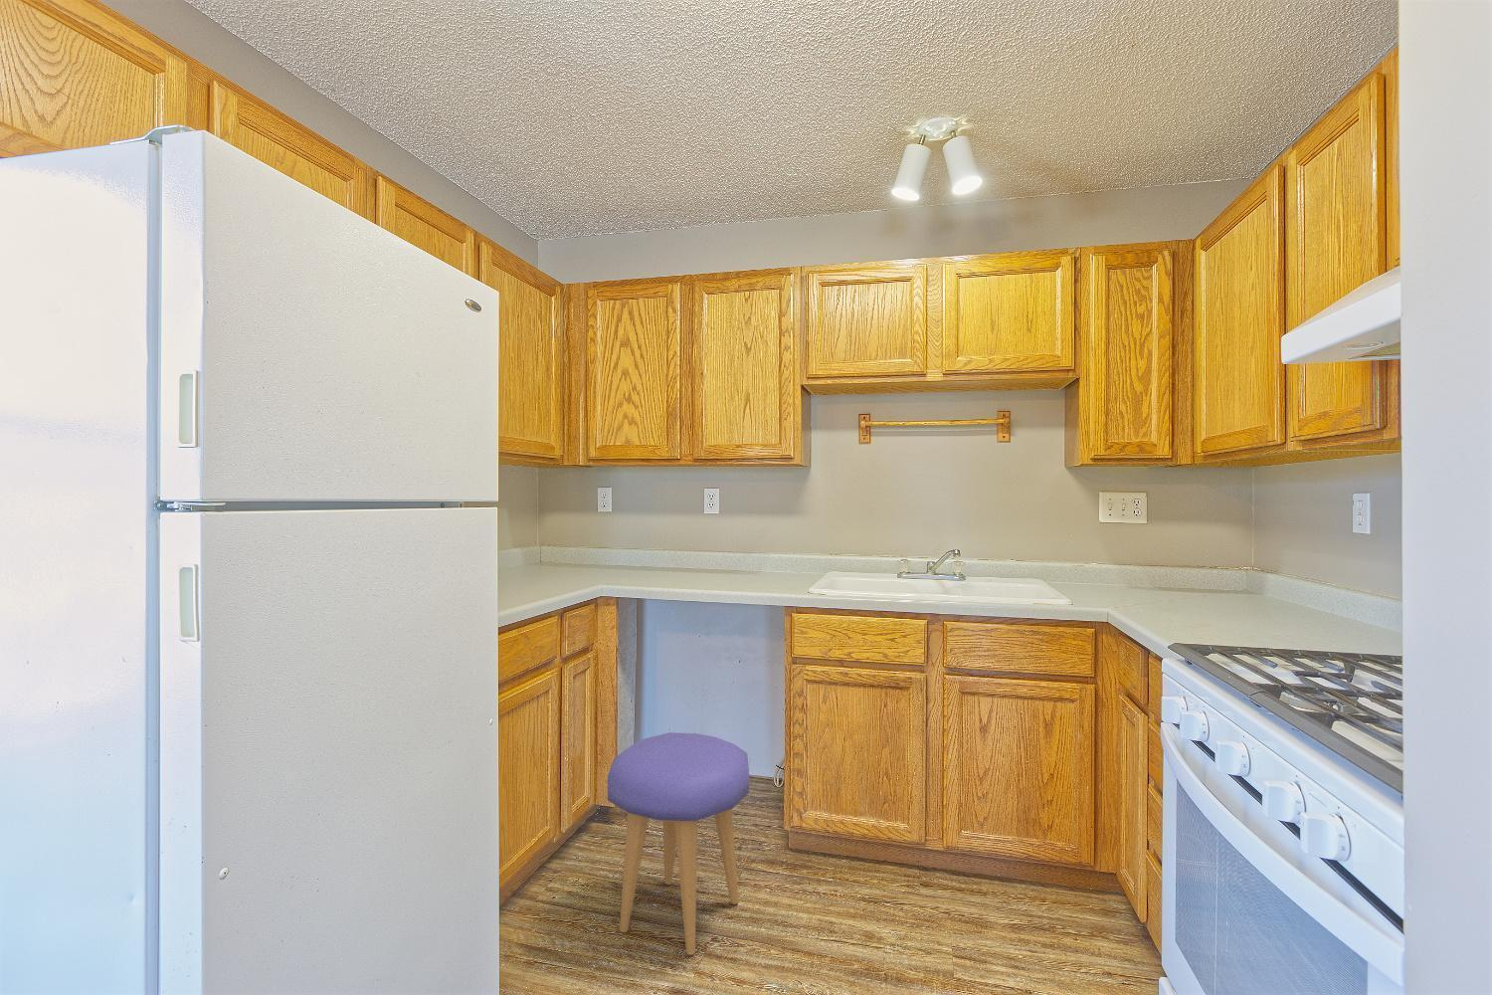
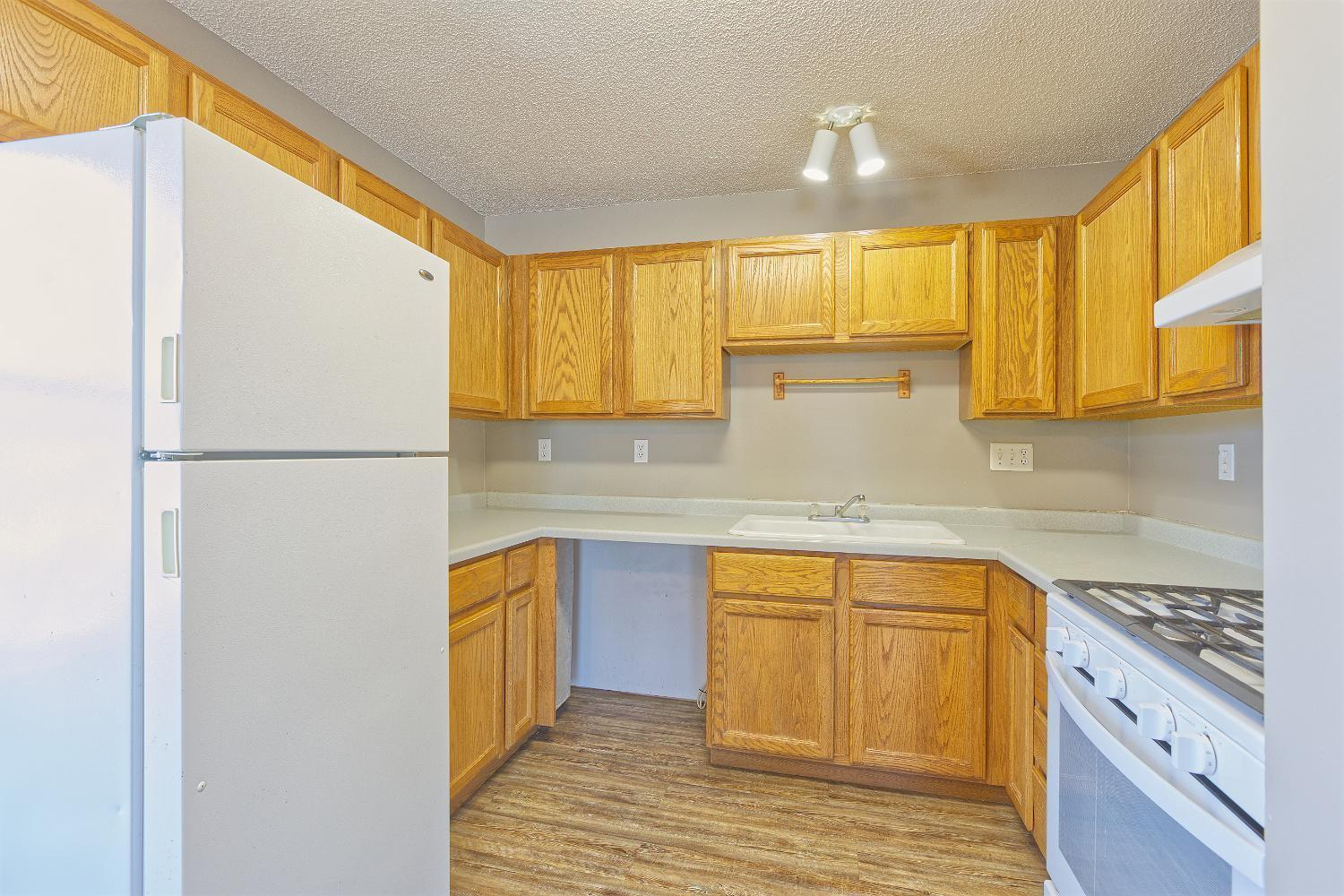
- stool [607,732,750,956]
